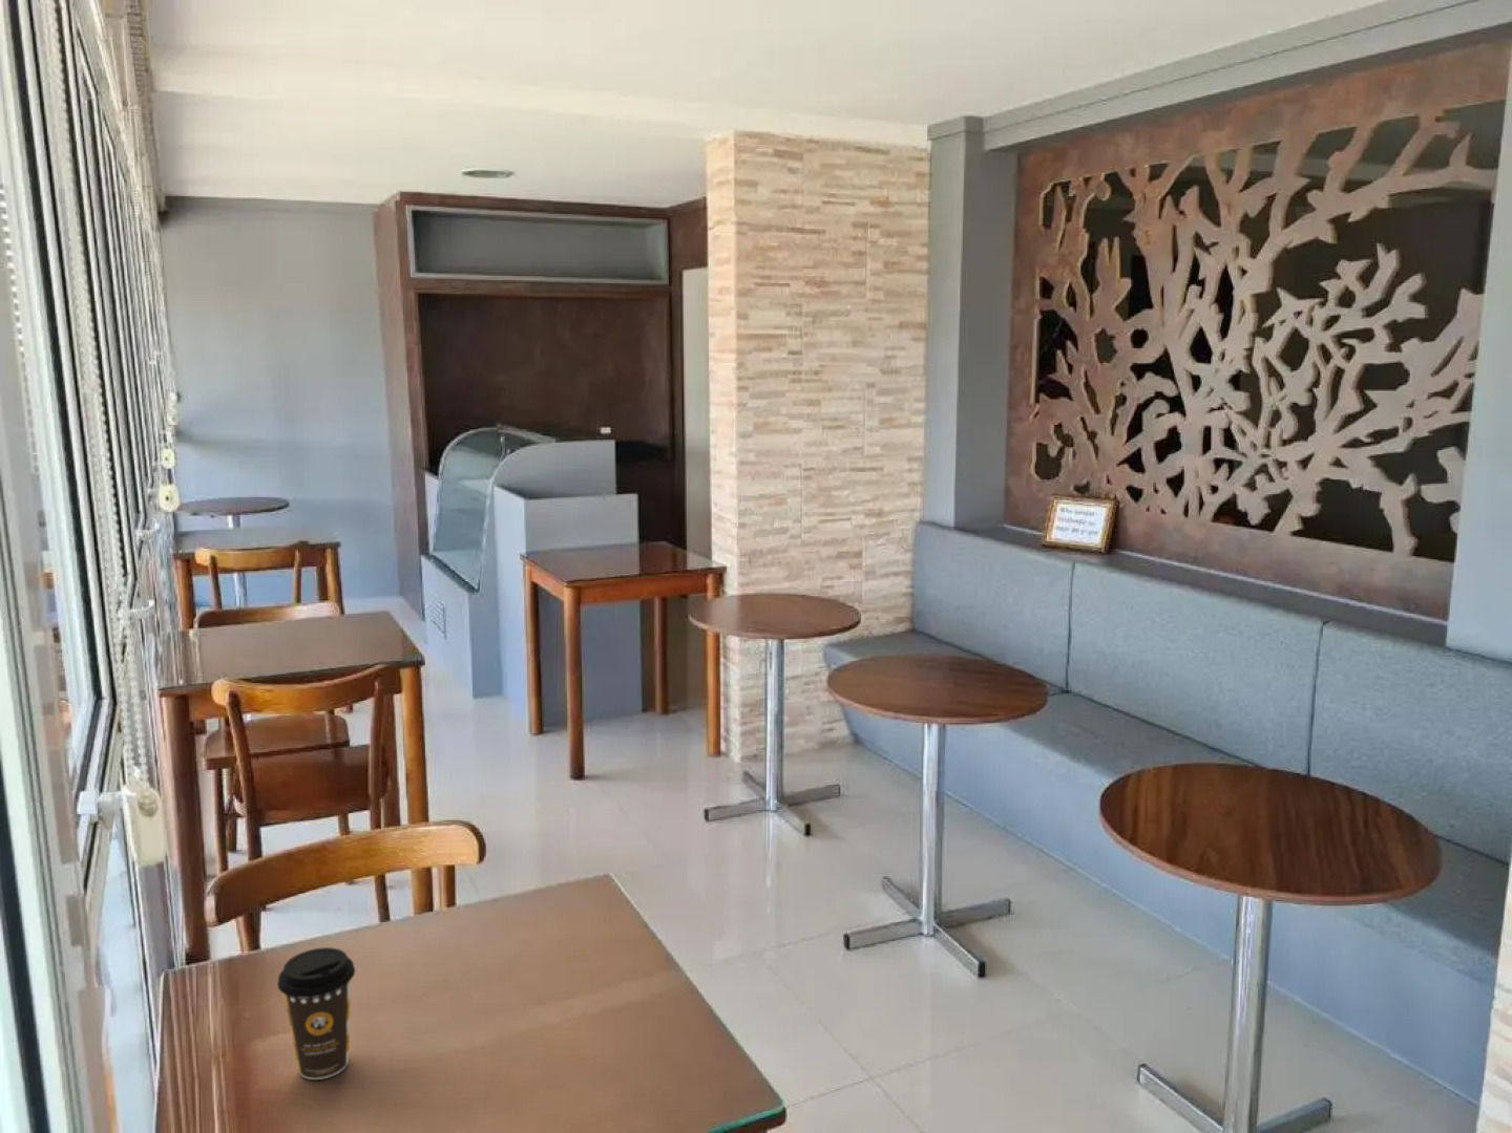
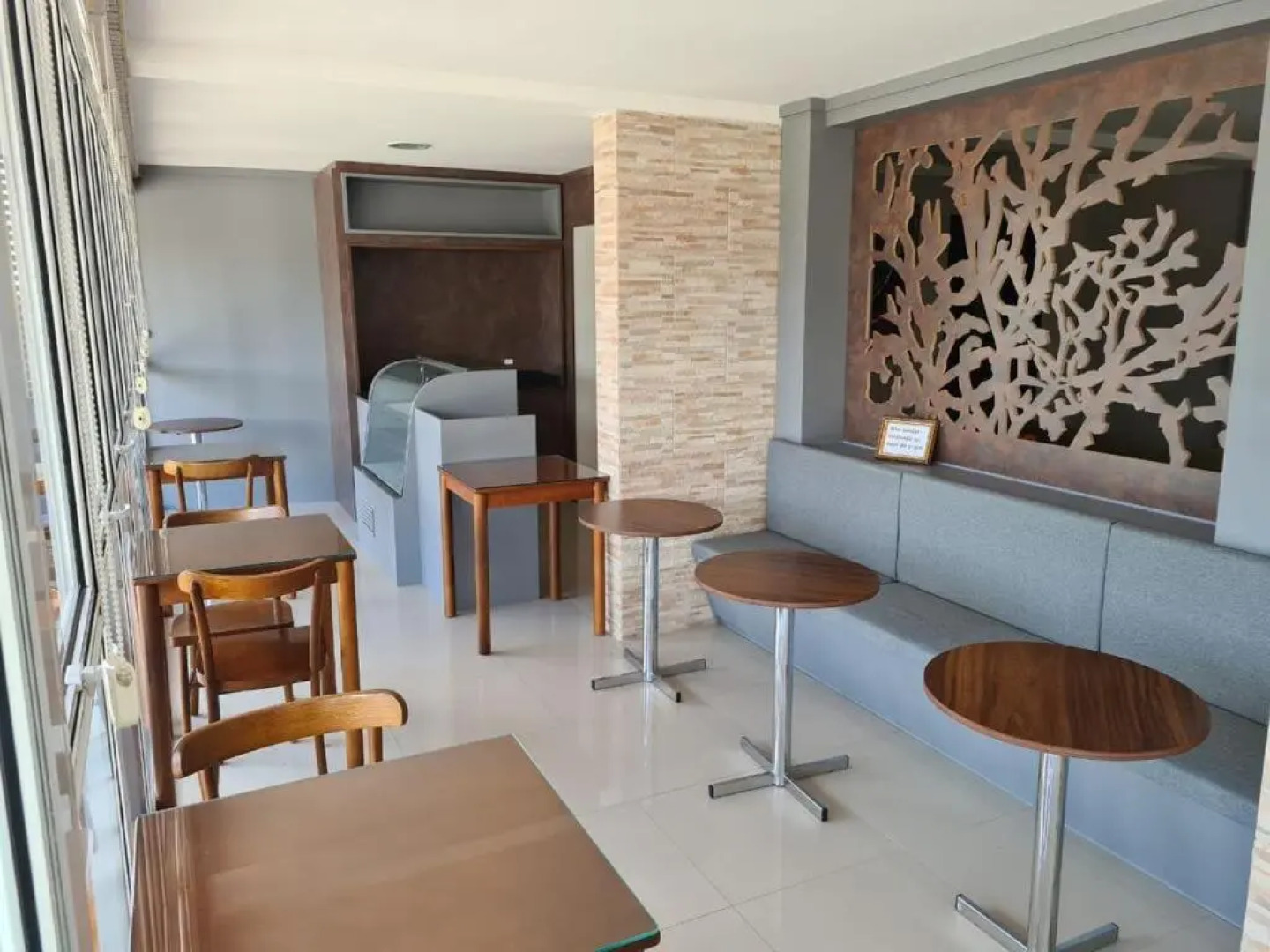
- coffee cup [276,946,356,1081]
